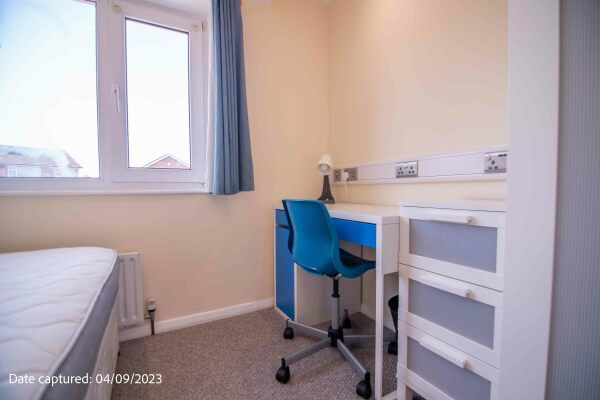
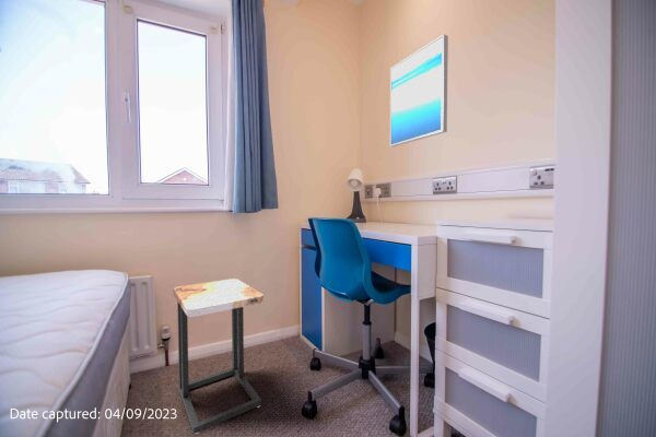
+ side table [173,277,265,435]
+ wall art [389,34,449,147]
